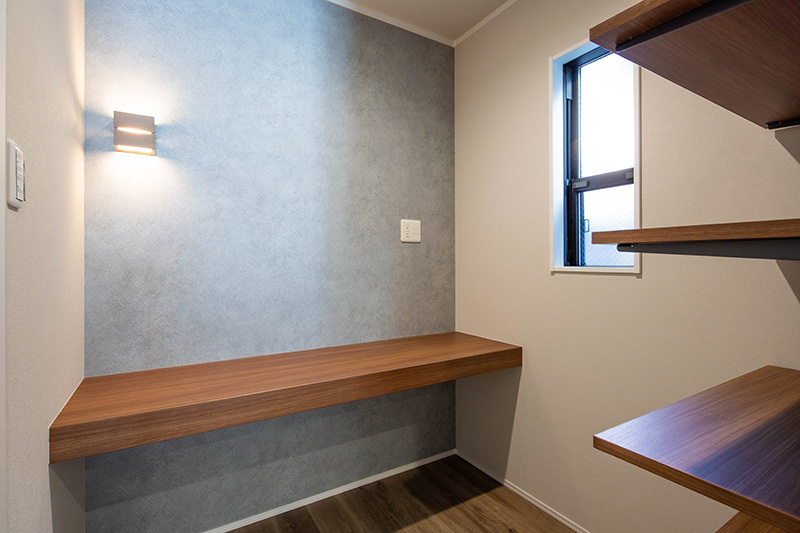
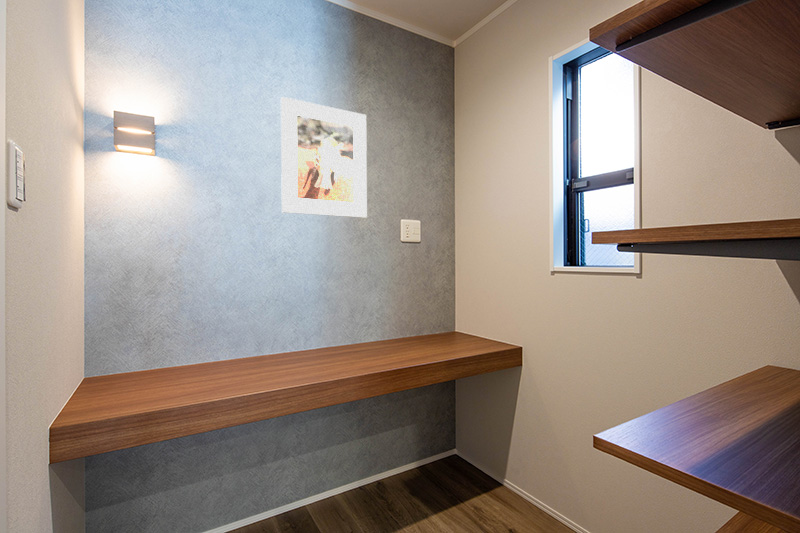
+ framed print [280,96,368,218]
